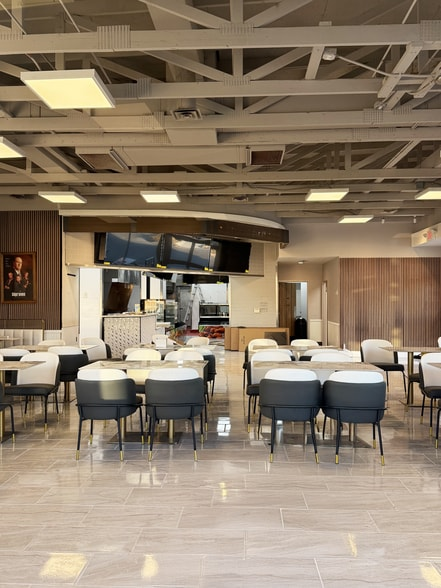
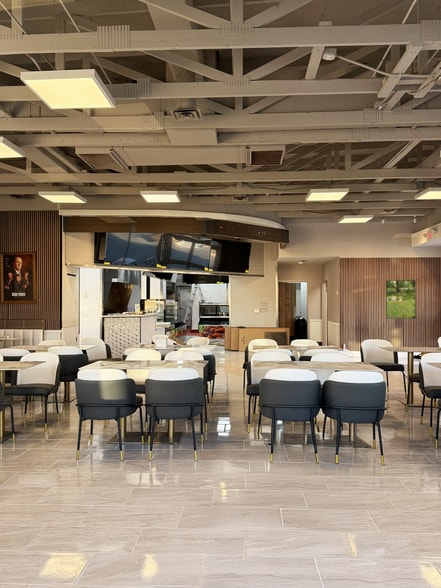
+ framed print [385,279,417,320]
